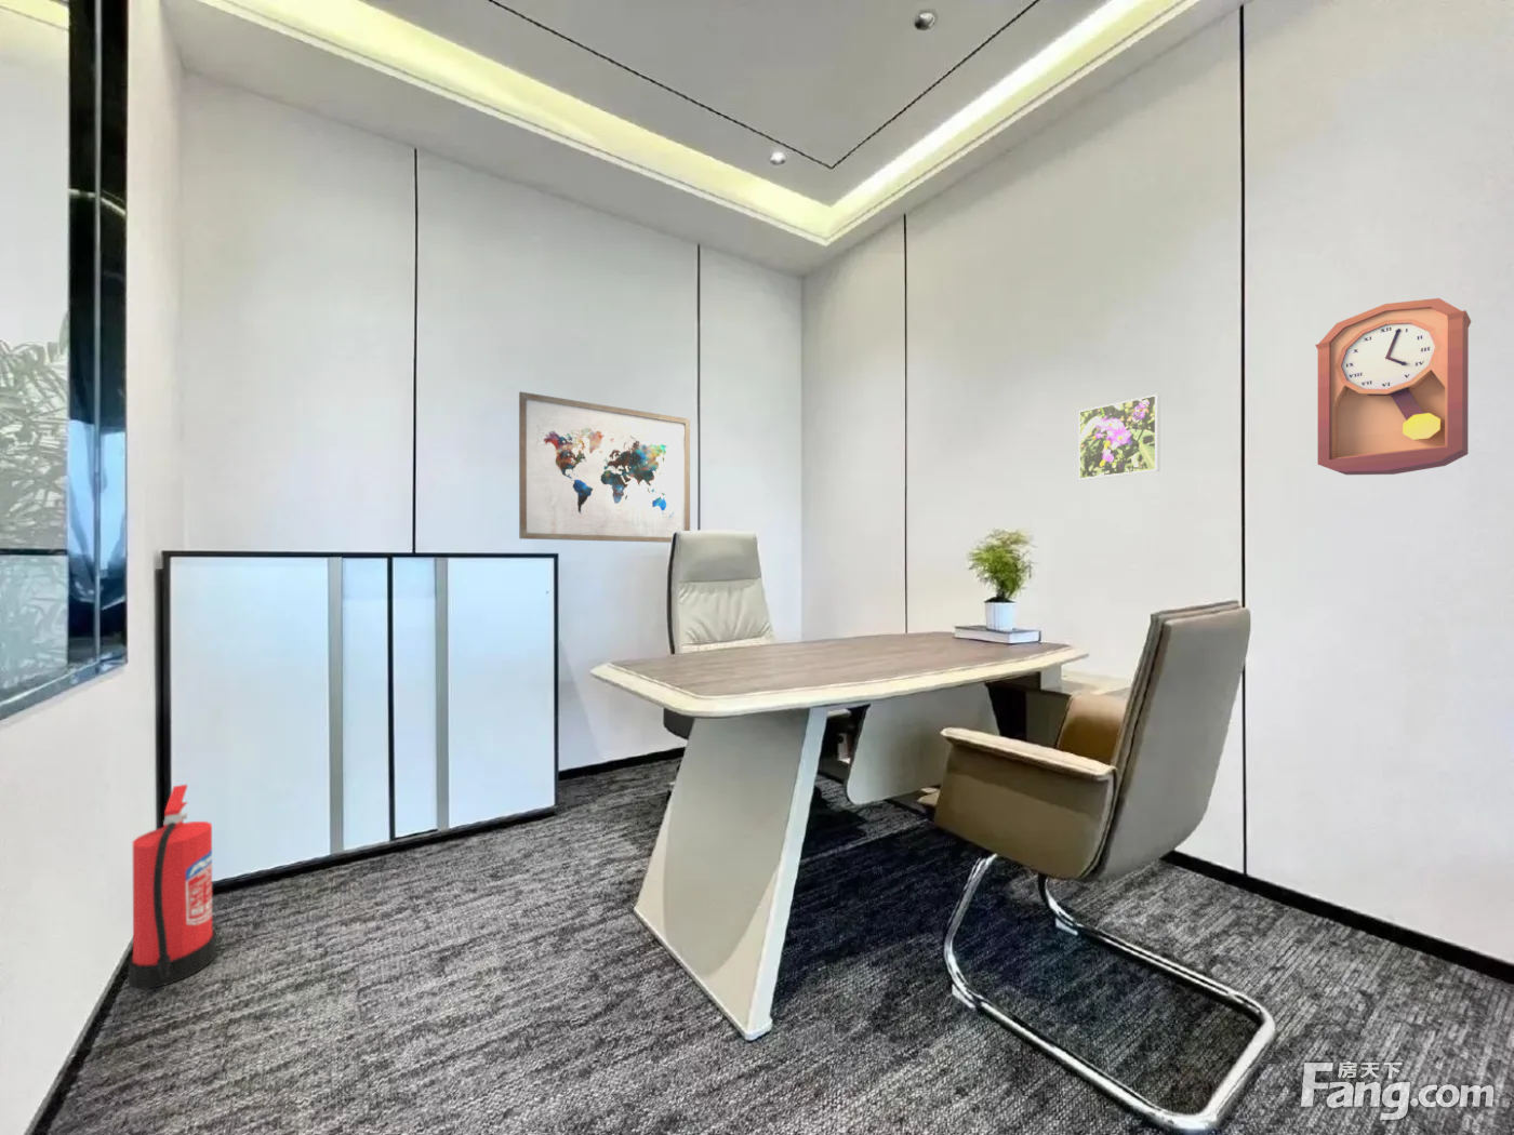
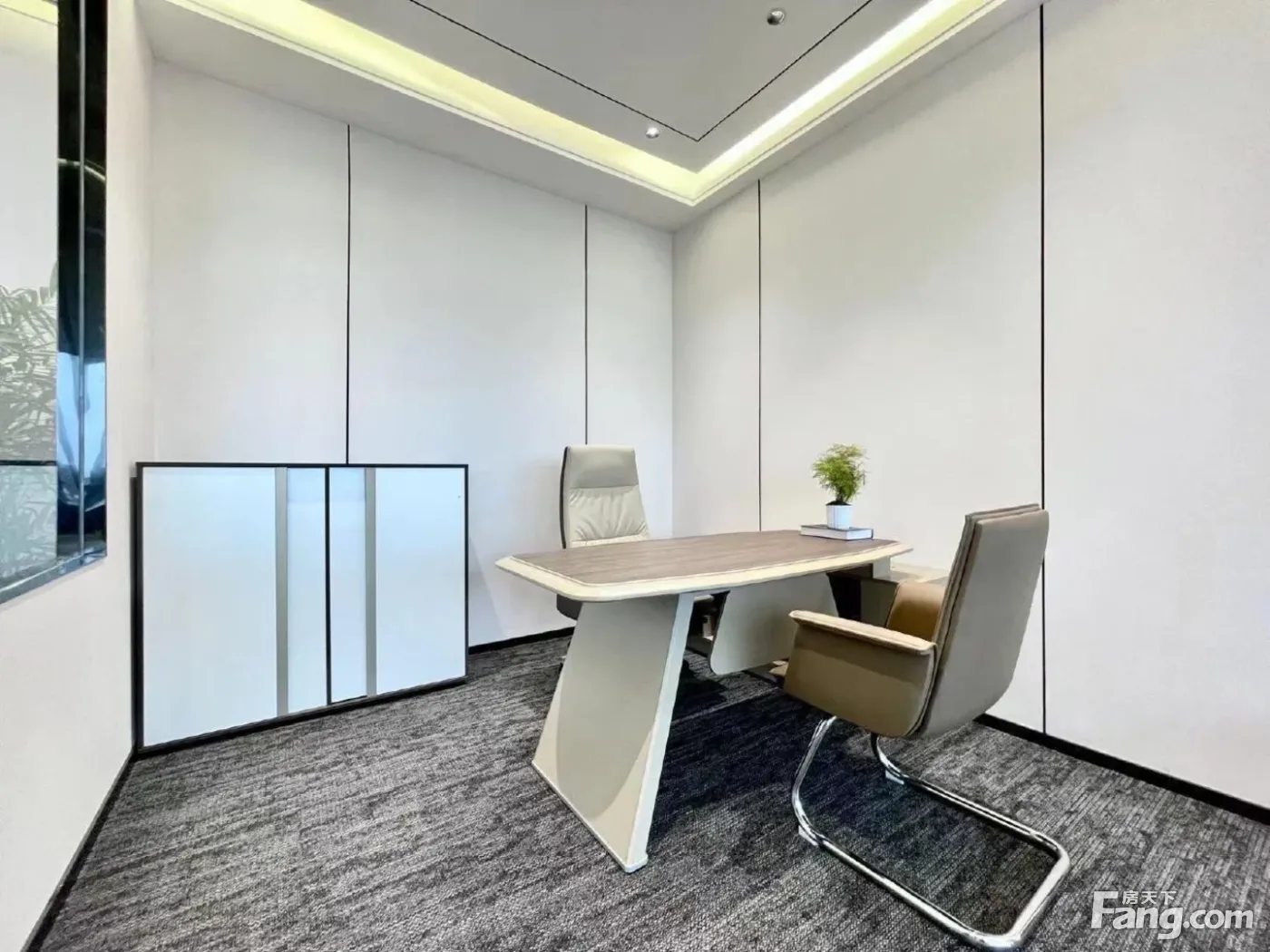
- wall art [519,390,691,544]
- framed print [1078,393,1160,480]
- fire extinguisher [128,783,217,991]
- pendulum clock [1314,297,1472,476]
